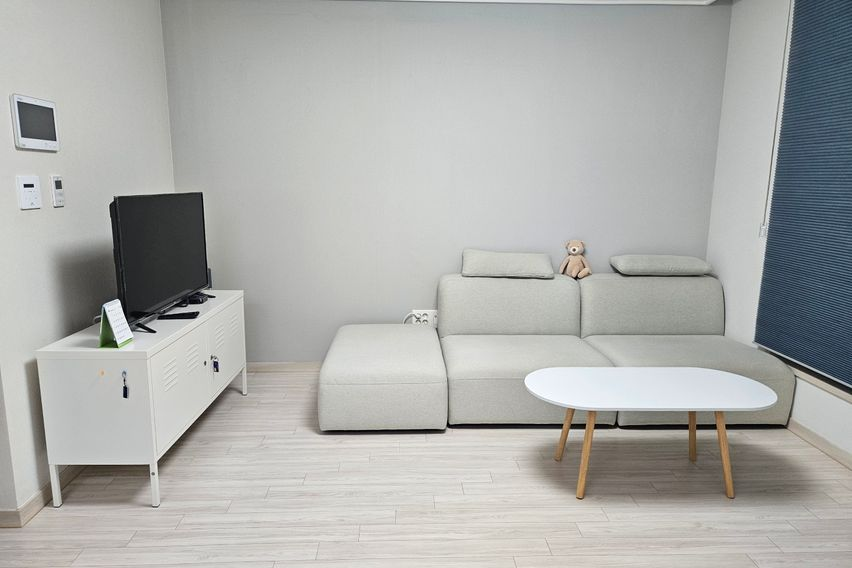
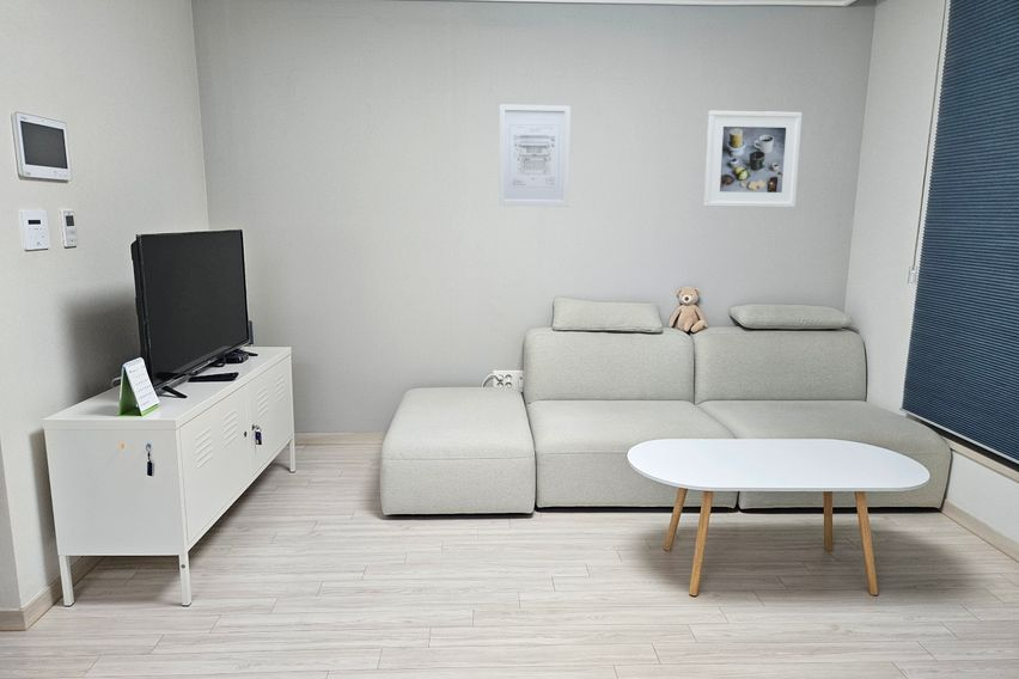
+ wall art [498,103,572,208]
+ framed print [703,110,803,209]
